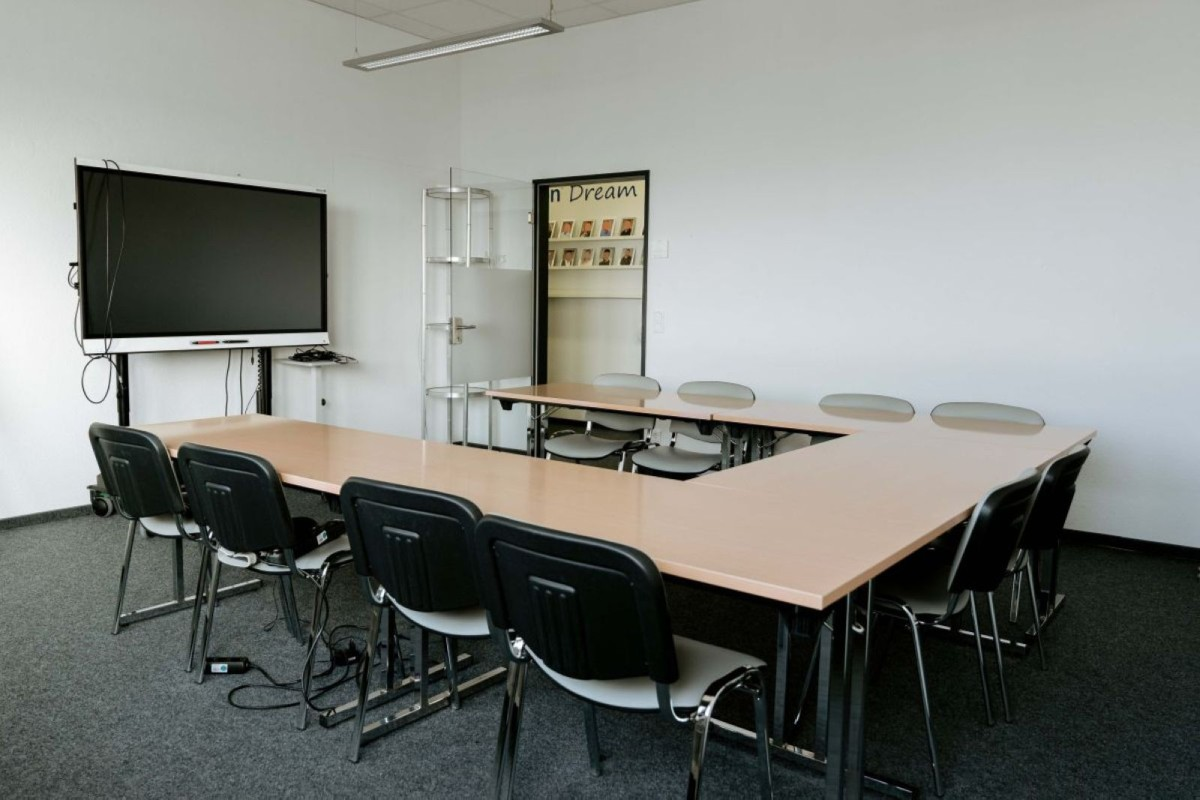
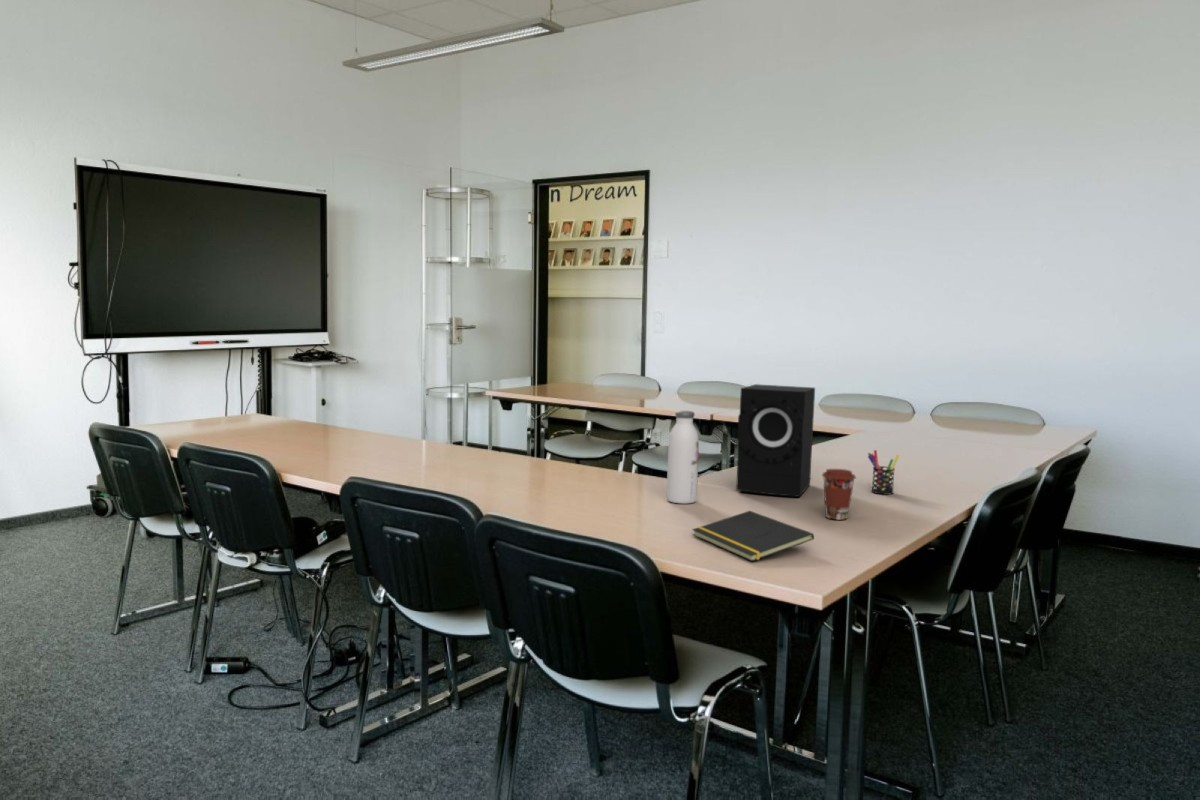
+ water bottle [666,409,700,505]
+ pen holder [867,449,900,496]
+ notepad [691,510,815,562]
+ coffee cup [821,468,857,521]
+ speaker [735,383,816,498]
